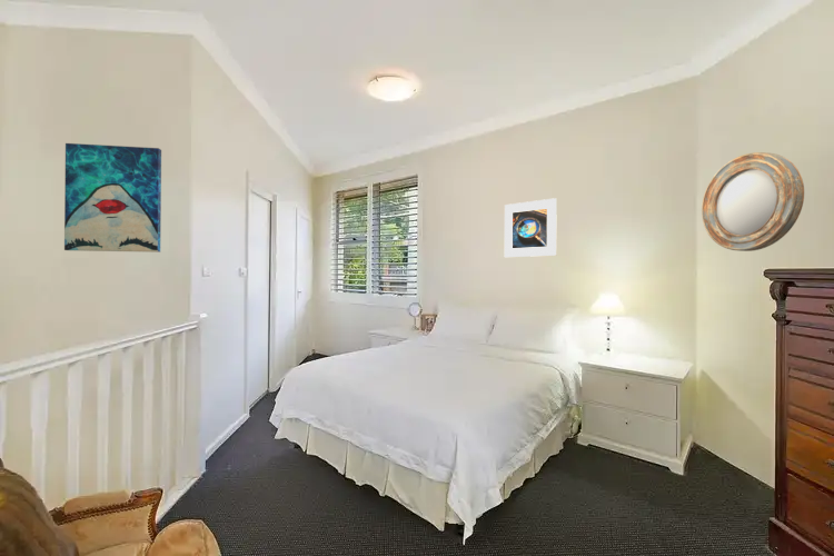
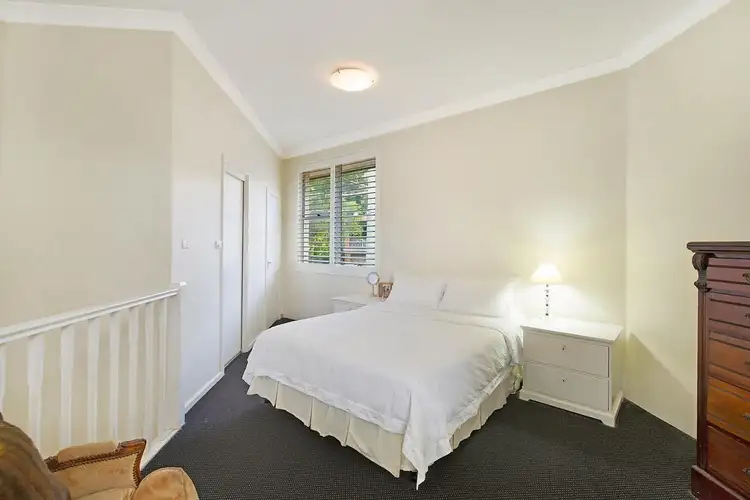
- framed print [504,197,558,258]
- home mirror [701,151,805,252]
- wall art [63,142,162,254]
